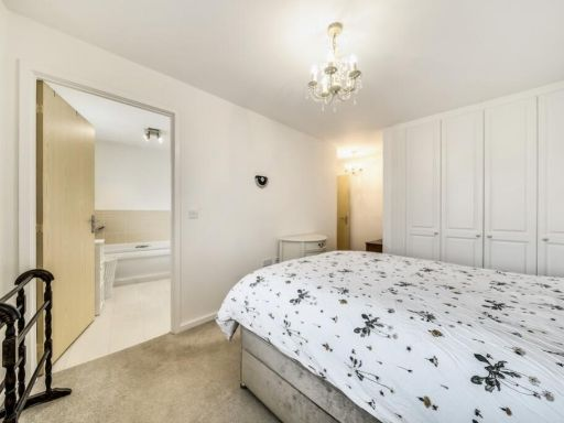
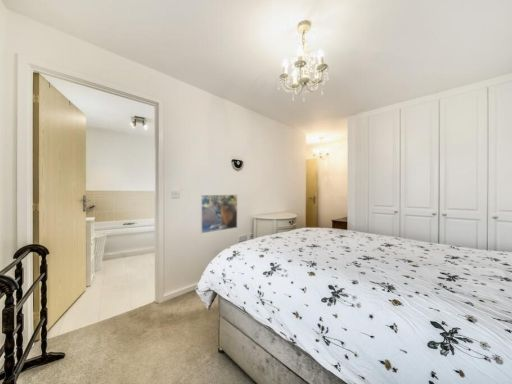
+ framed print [199,194,238,235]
